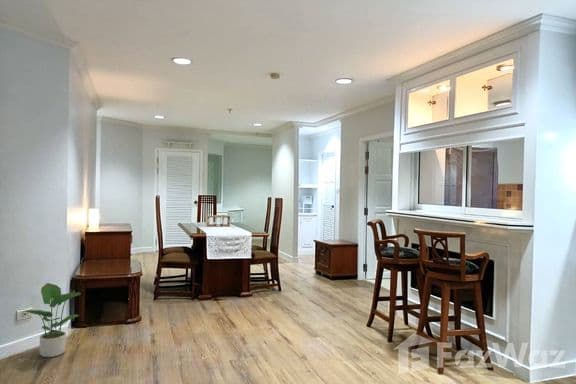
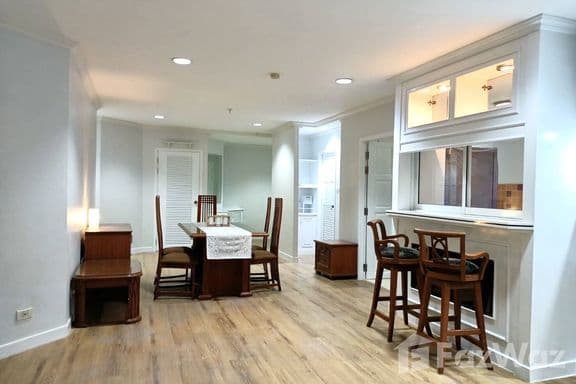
- potted plant [24,282,82,358]
